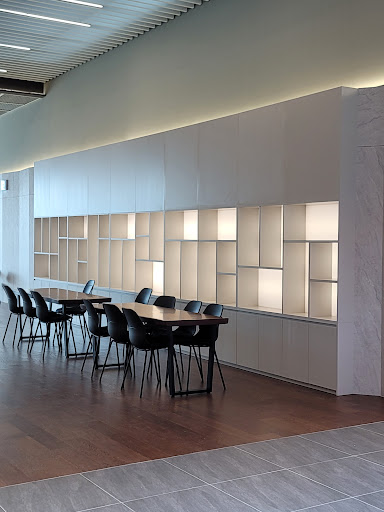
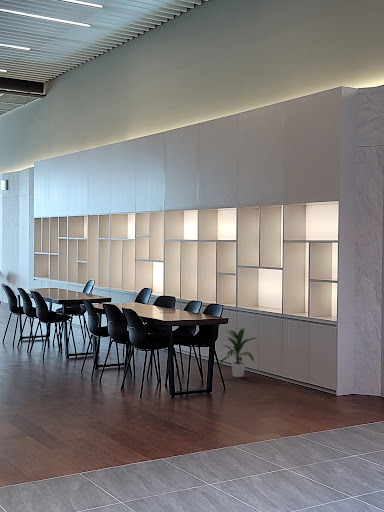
+ indoor plant [218,326,258,378]
